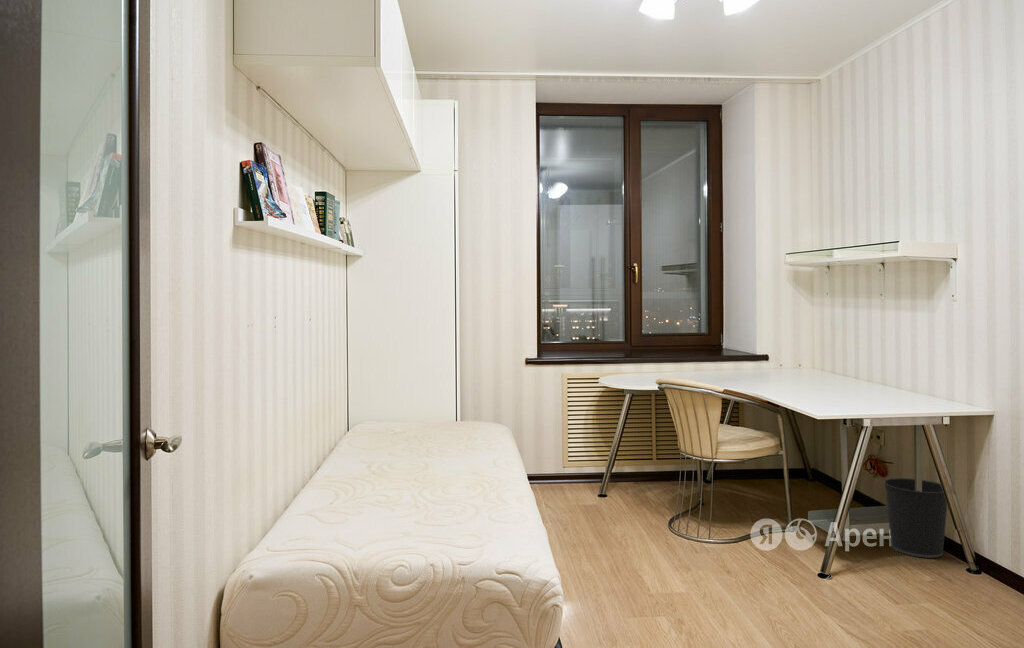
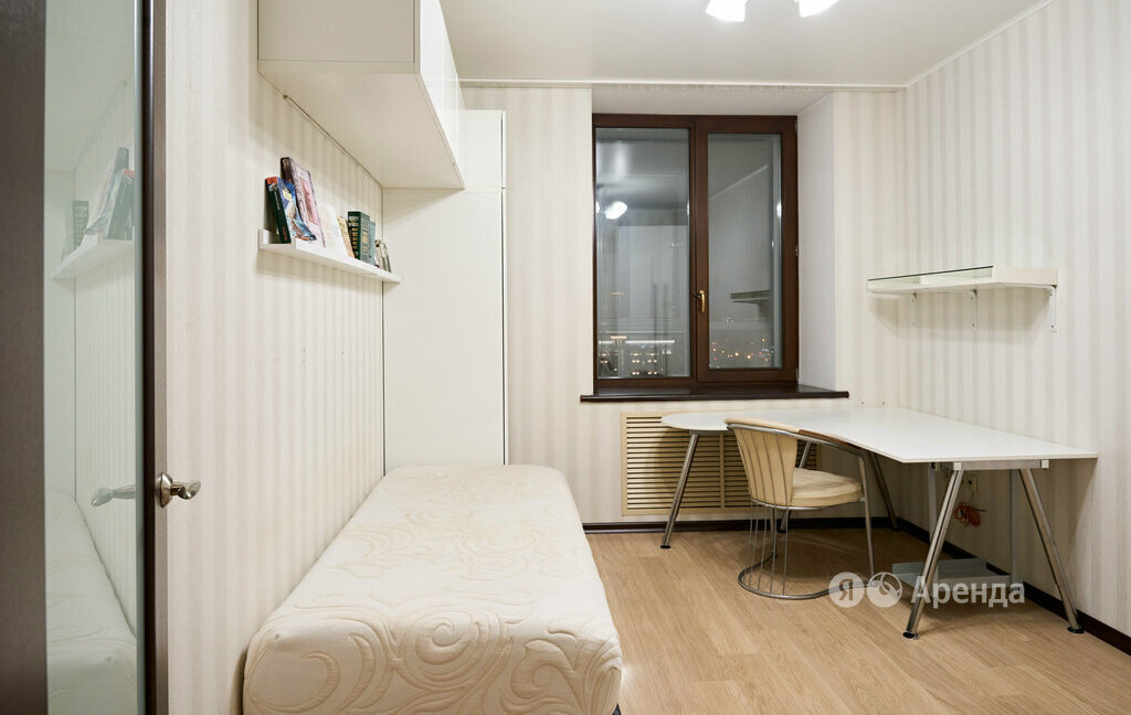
- wastebasket [882,477,948,559]
